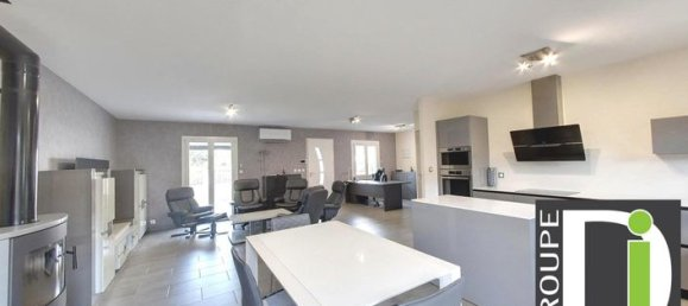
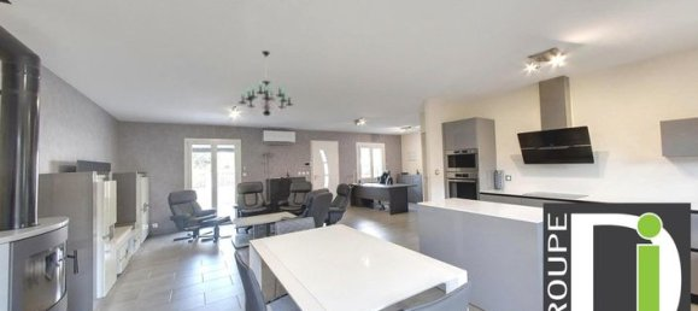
+ chandelier [237,49,294,118]
